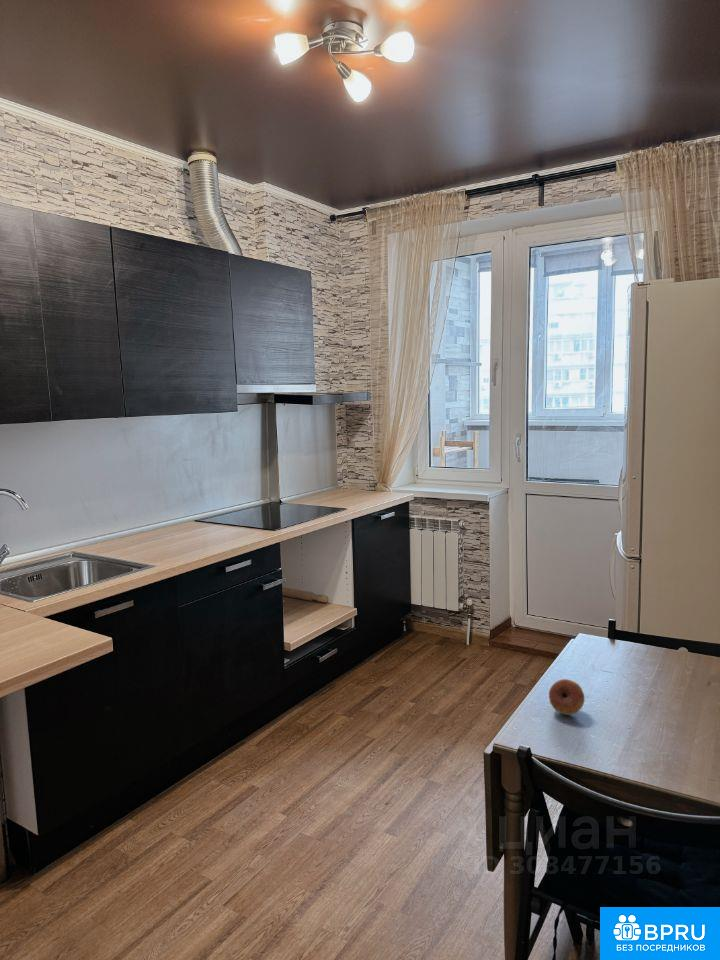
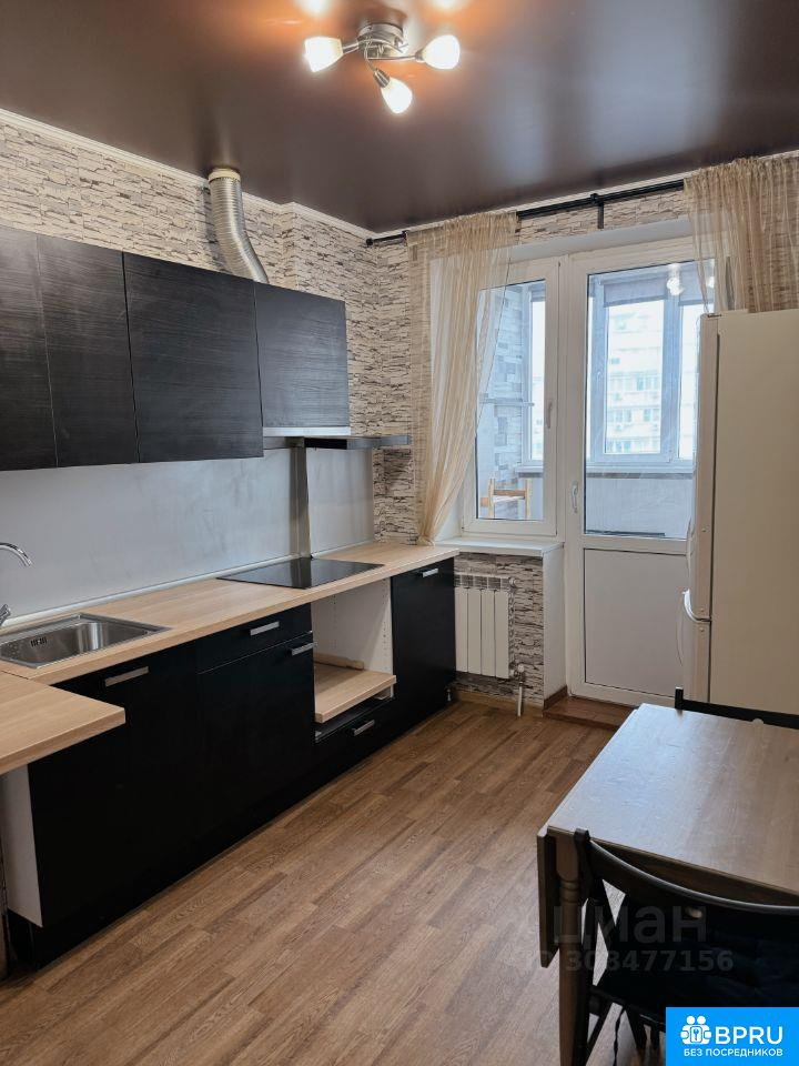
- fruit [548,678,585,716]
